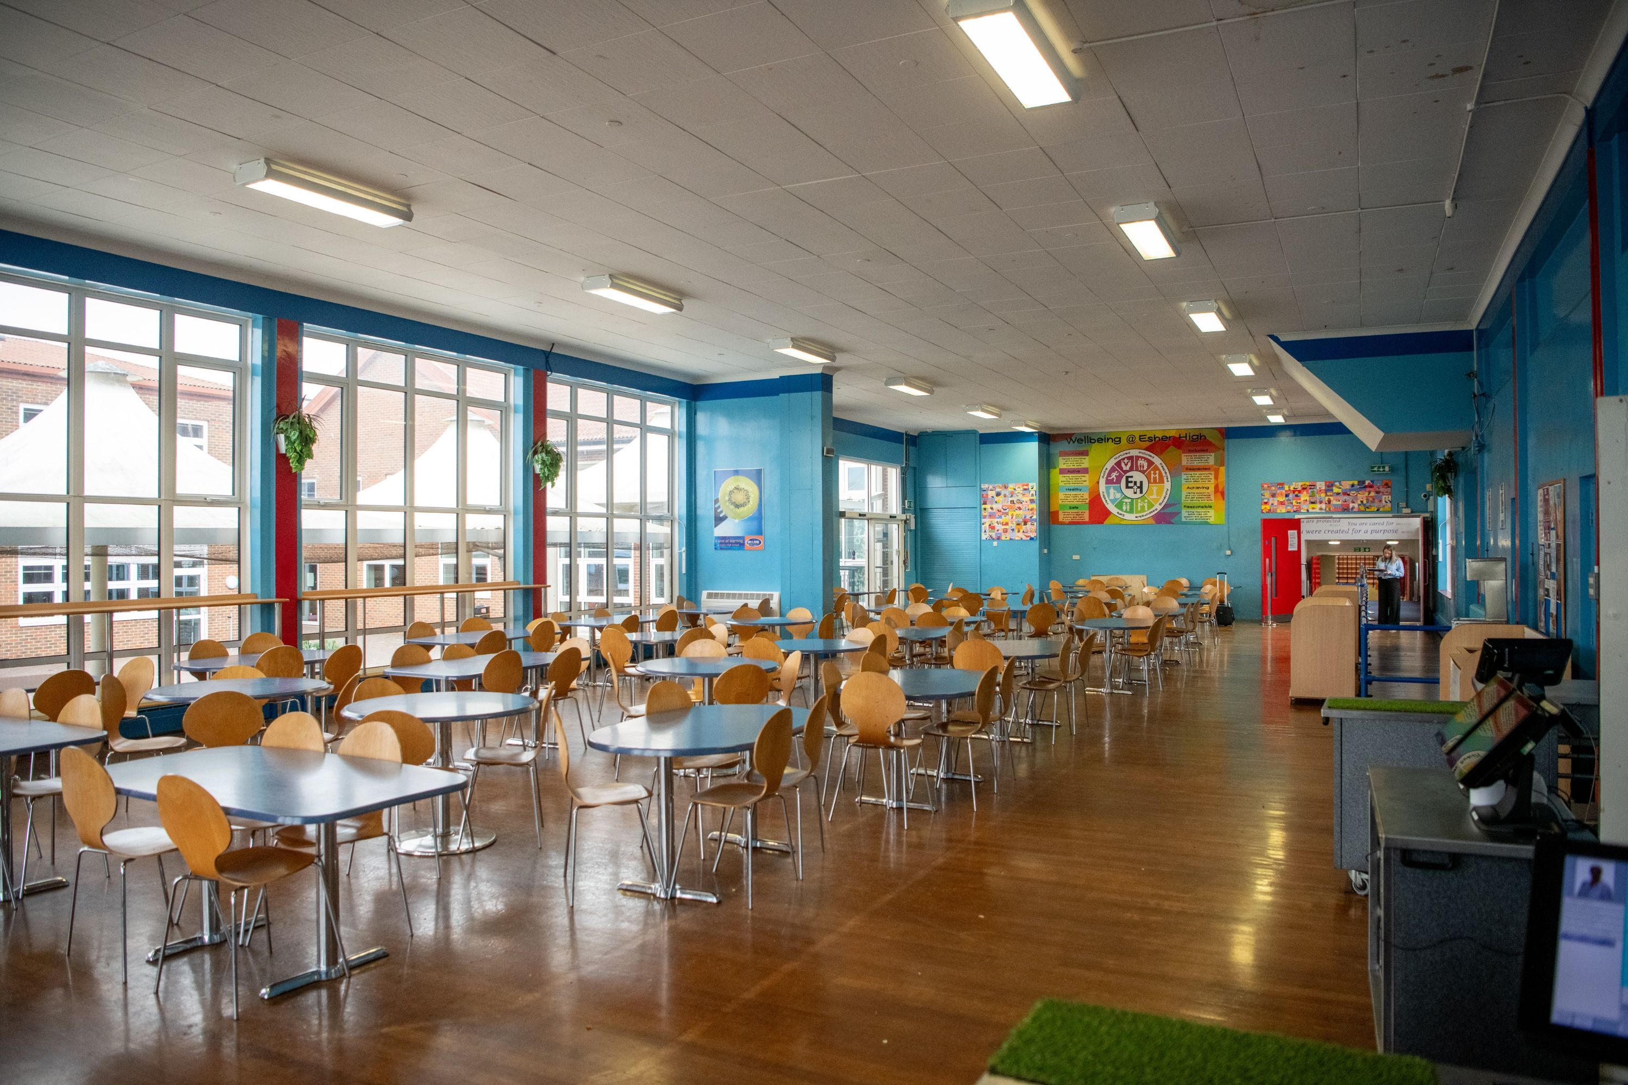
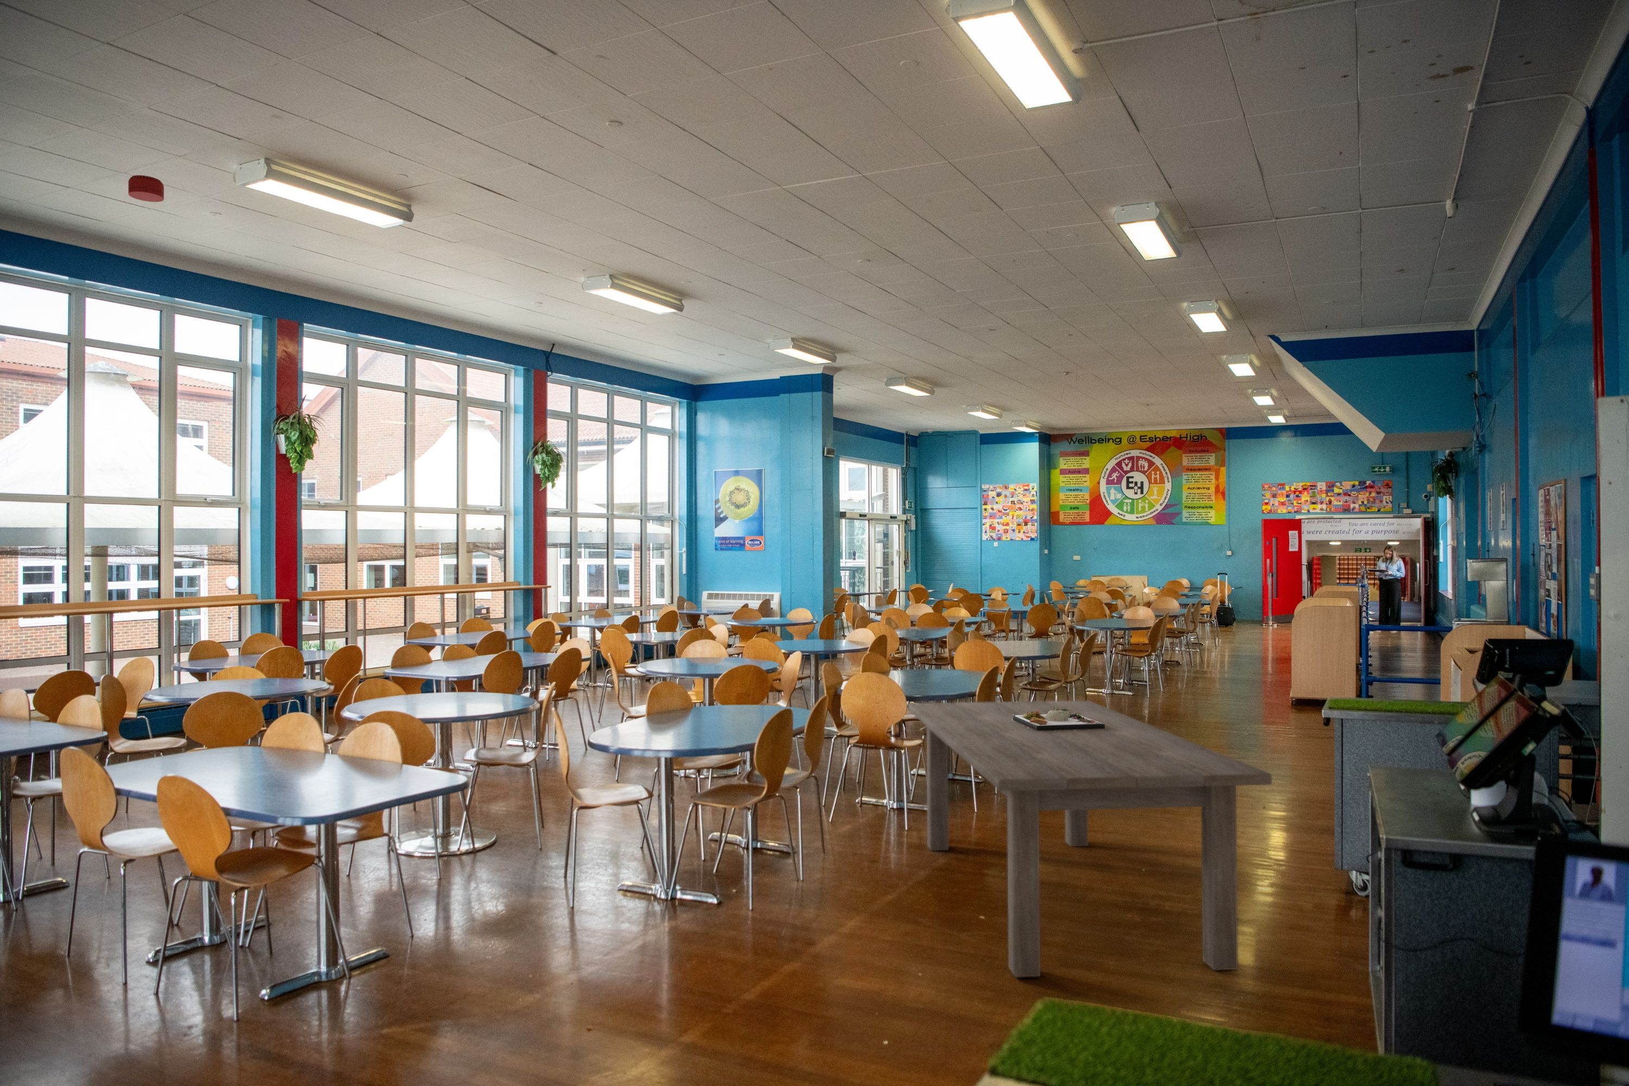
+ dining table [908,699,1273,978]
+ dinner plate [1012,707,1105,731]
+ smoke detector [127,175,165,202]
